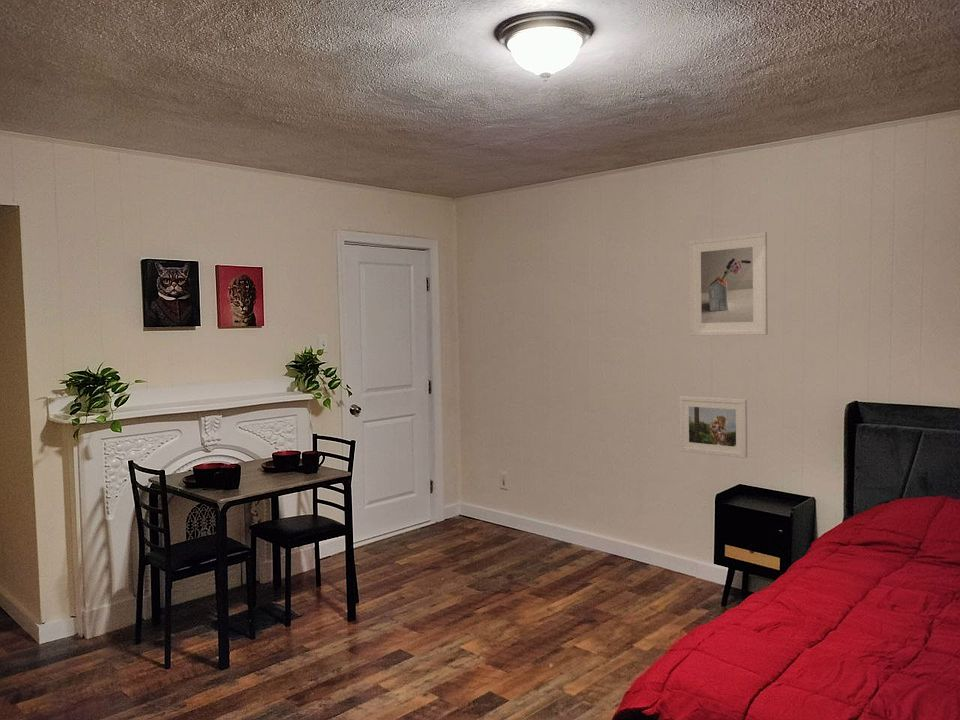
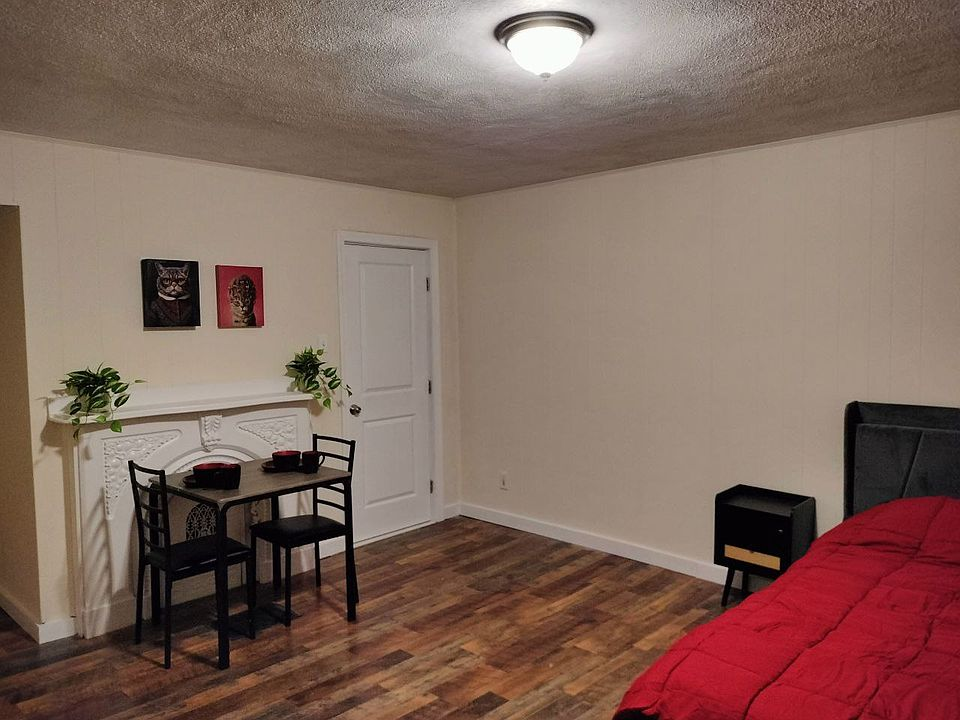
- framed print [678,395,748,459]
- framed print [688,231,769,337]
